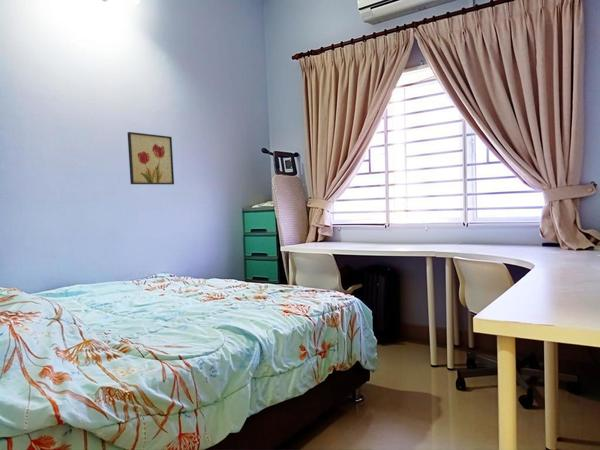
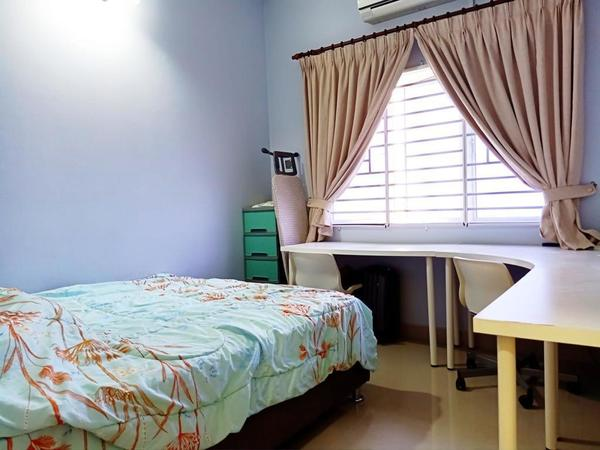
- wall art [126,131,175,185]
